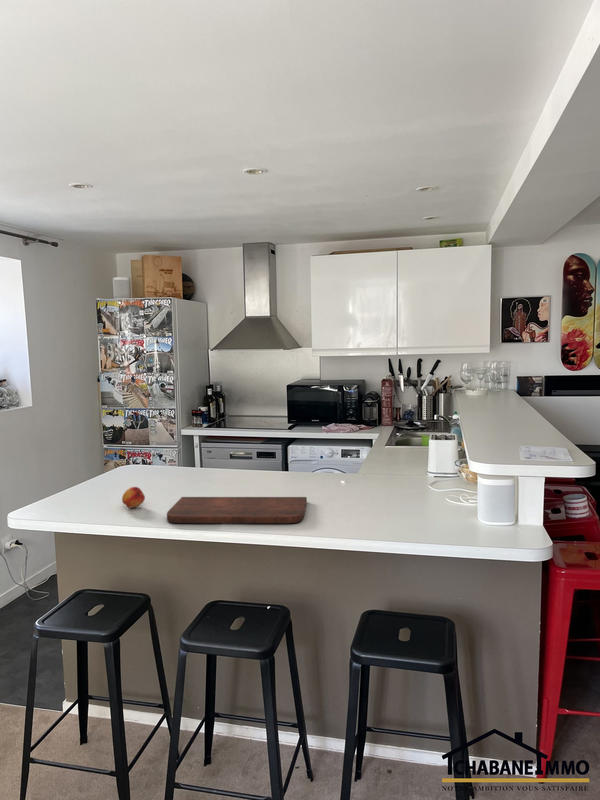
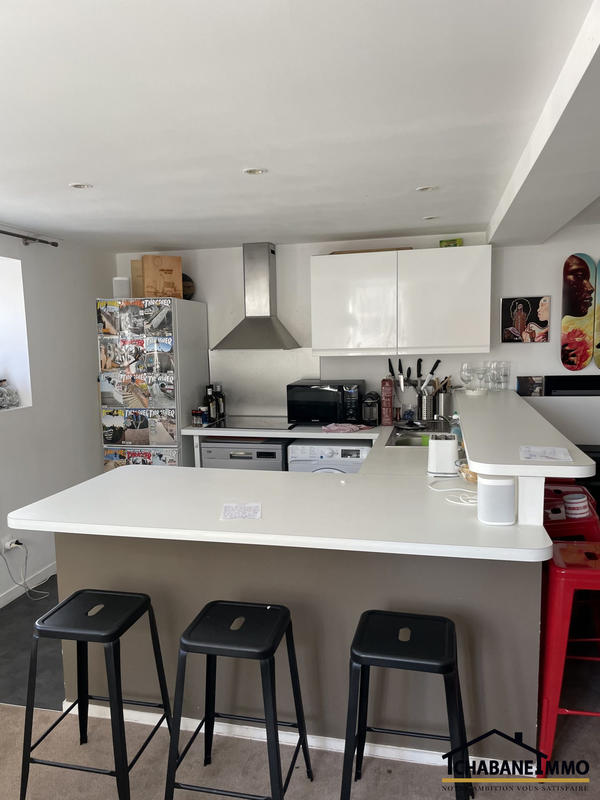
- cutting board [166,496,308,524]
- fruit [121,486,146,509]
